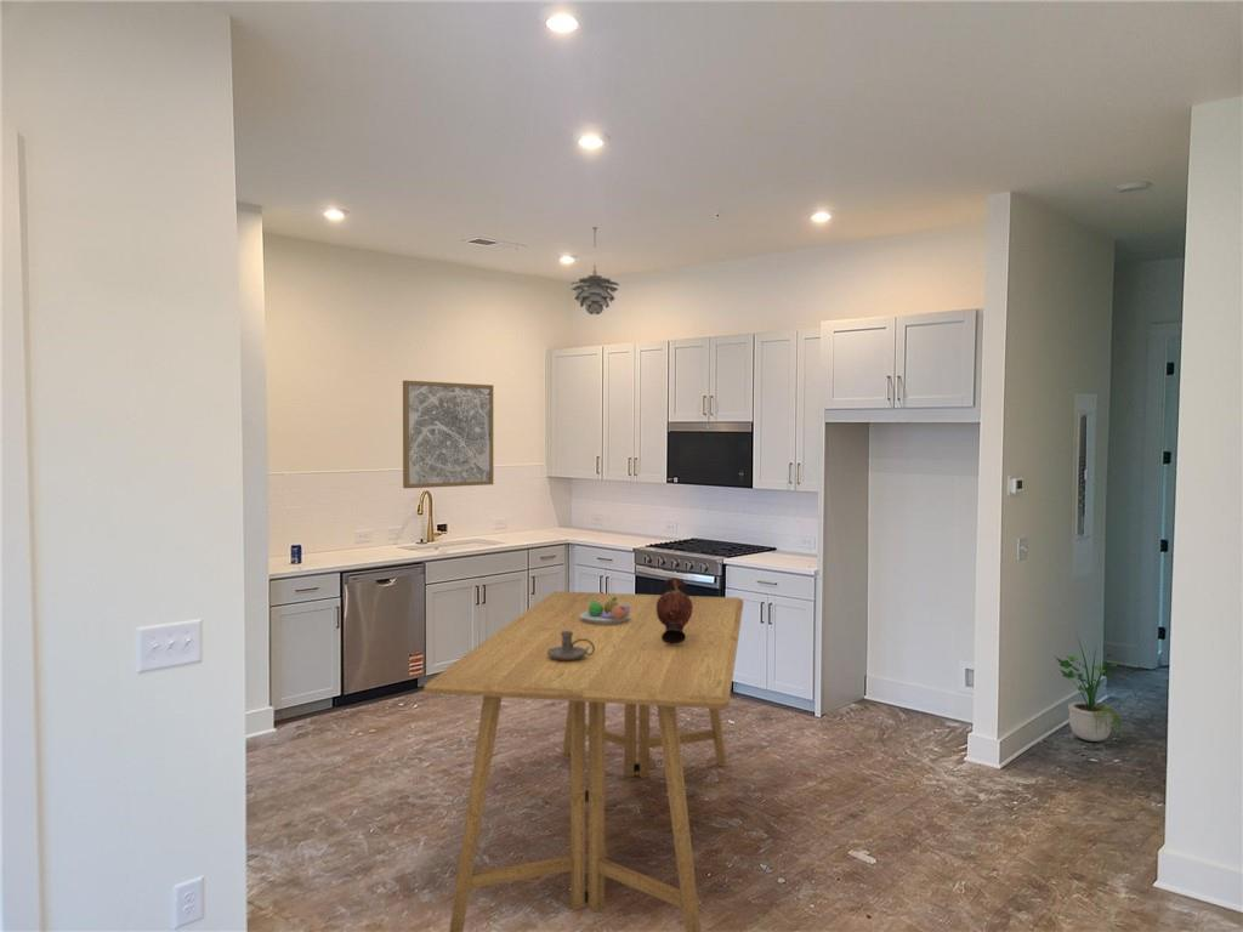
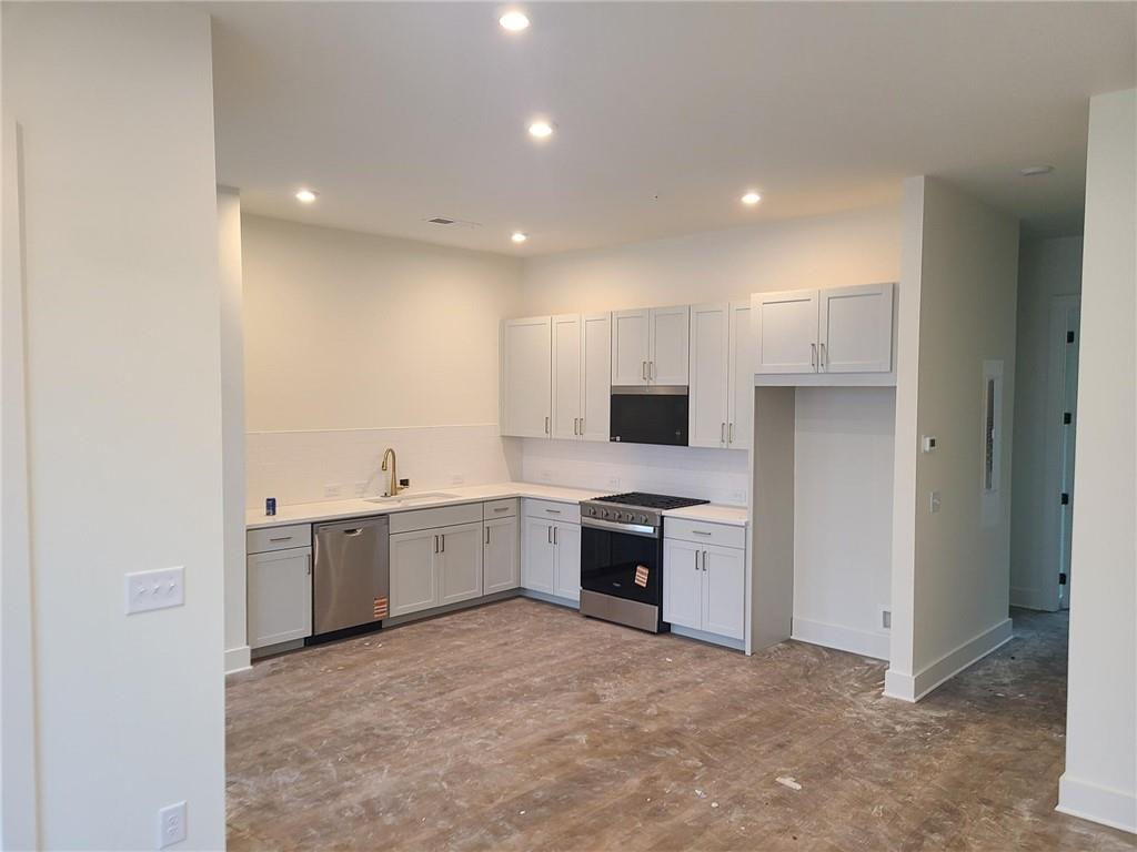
- dining table [422,590,744,932]
- potted plant [1054,635,1125,743]
- vase [657,576,693,644]
- fruit bowl [580,597,631,625]
- candle holder [547,631,595,660]
- pendant light [569,226,620,316]
- wall art [402,379,494,489]
